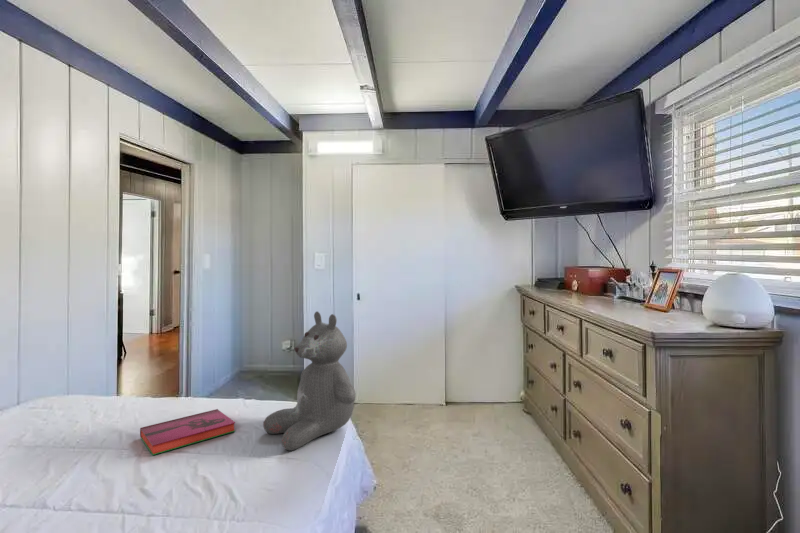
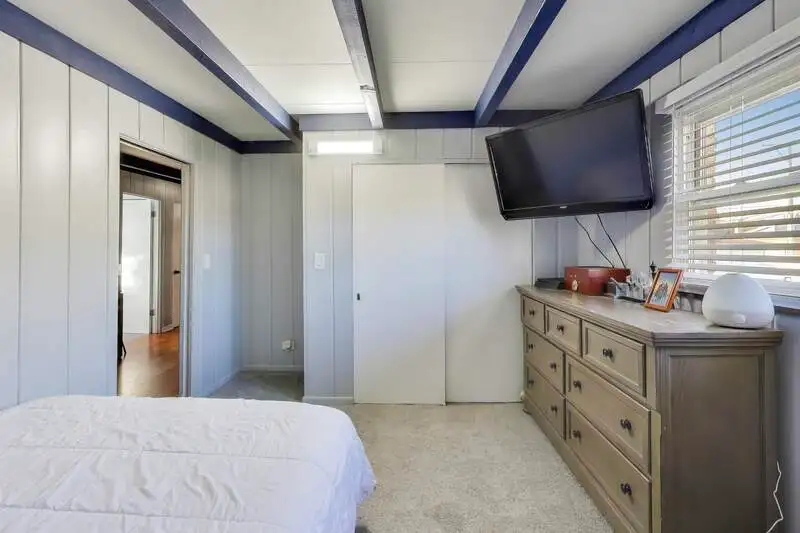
- hardback book [139,408,236,456]
- teddy bear [262,310,356,452]
